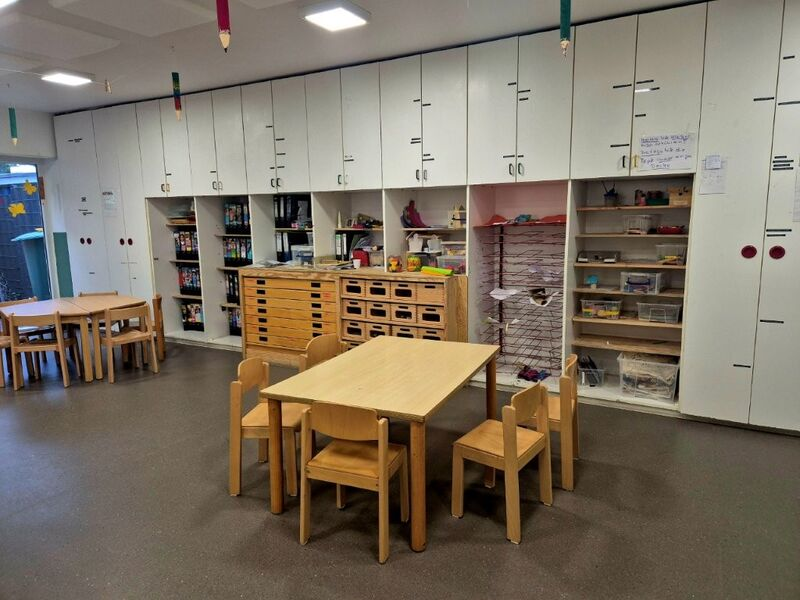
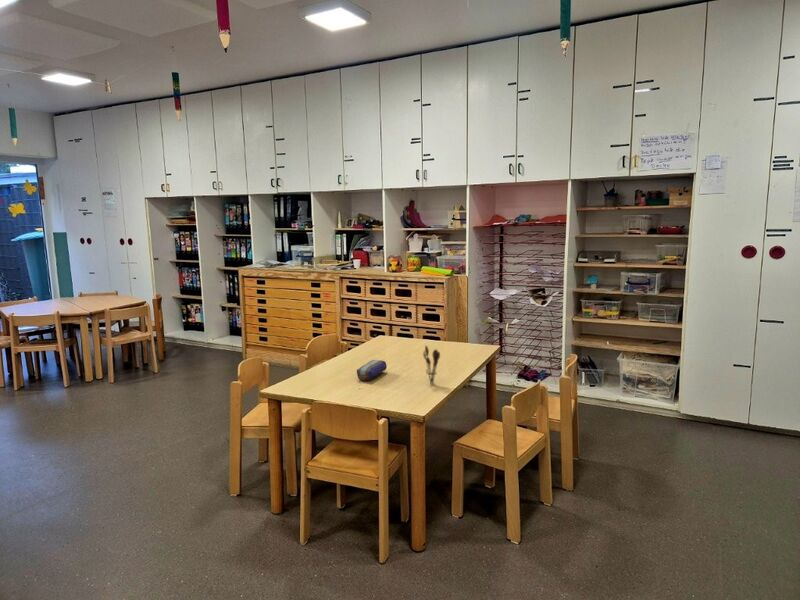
+ utensil holder [422,345,441,386]
+ pencil case [356,359,388,382]
